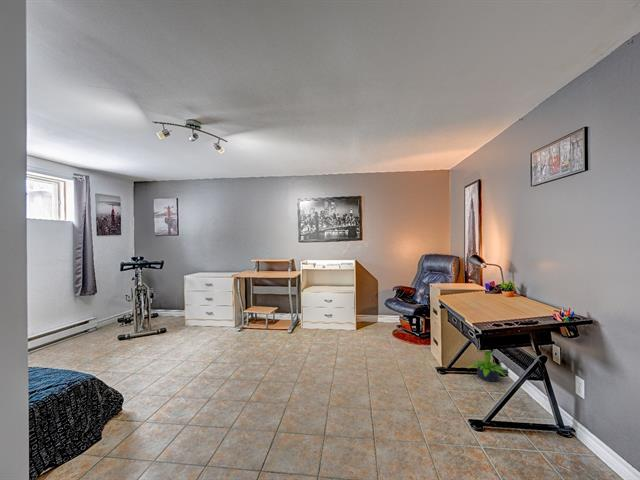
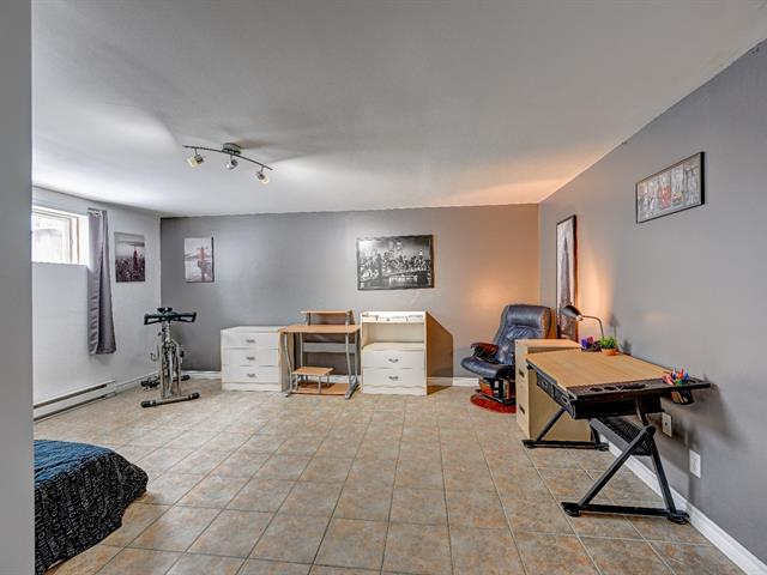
- potted plant [467,344,508,383]
